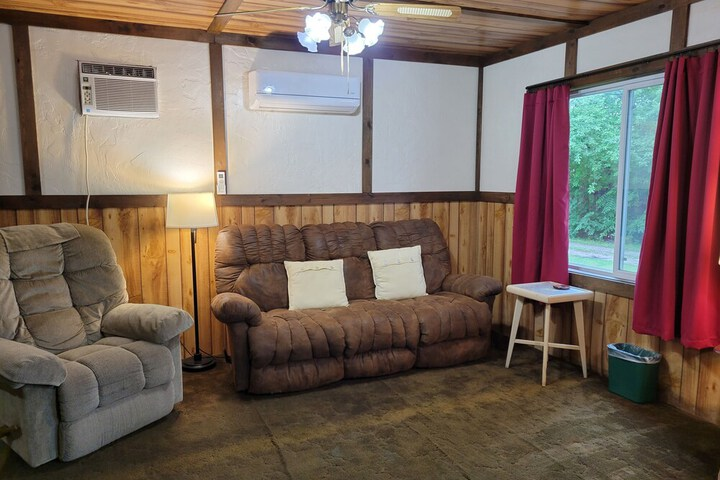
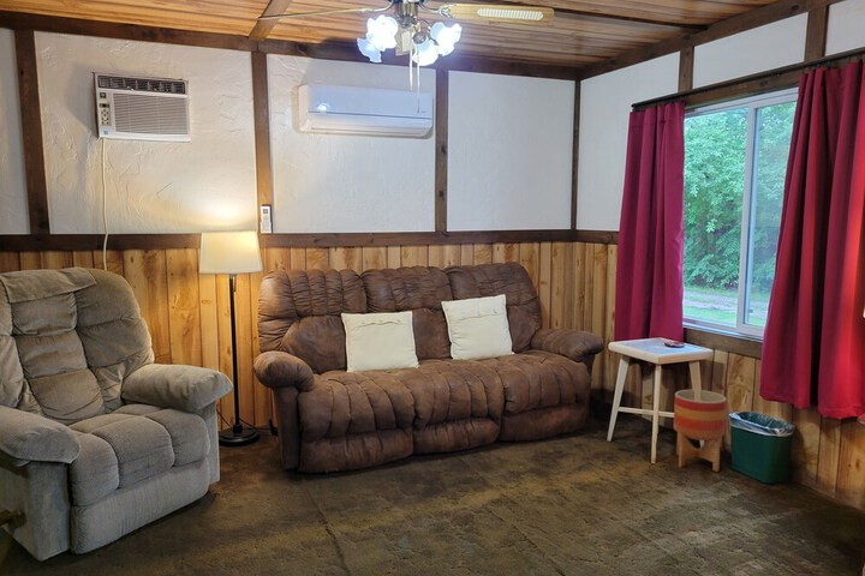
+ planter [673,389,728,473]
